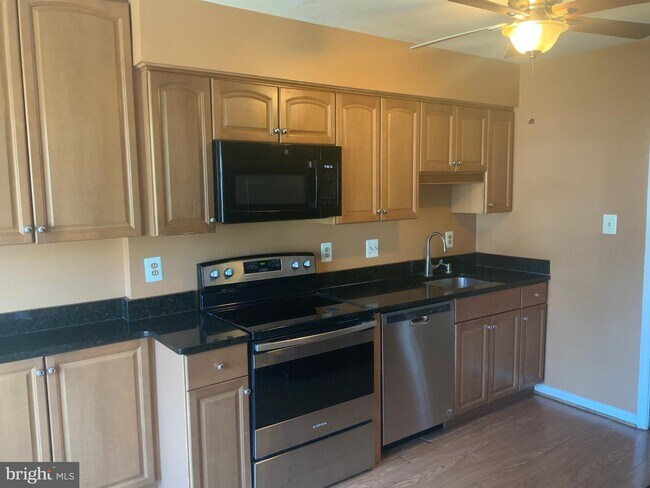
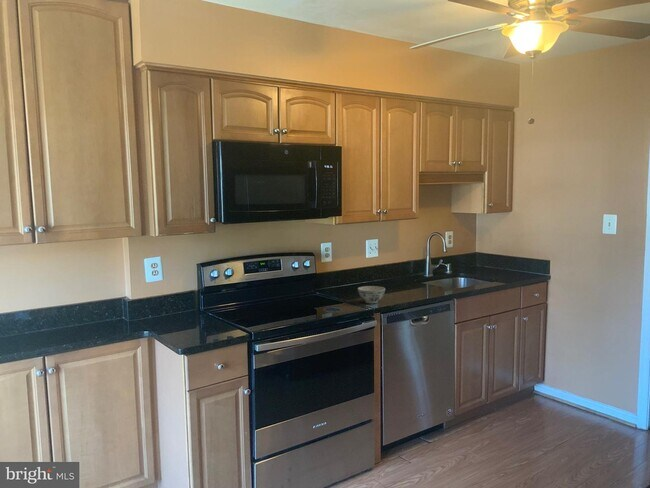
+ chinaware [357,285,386,304]
